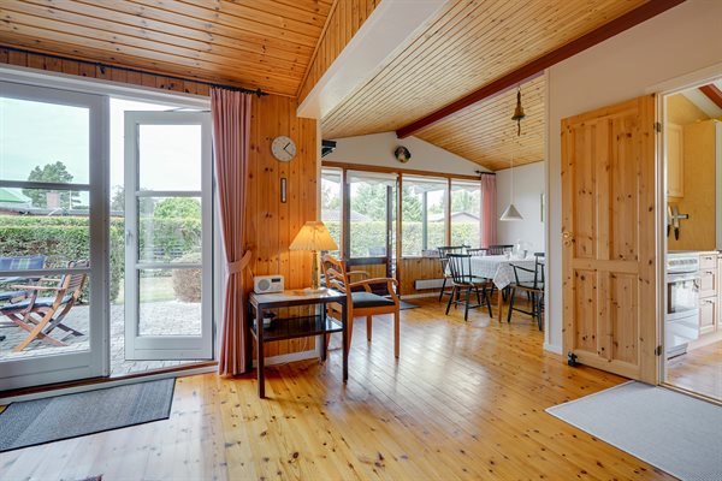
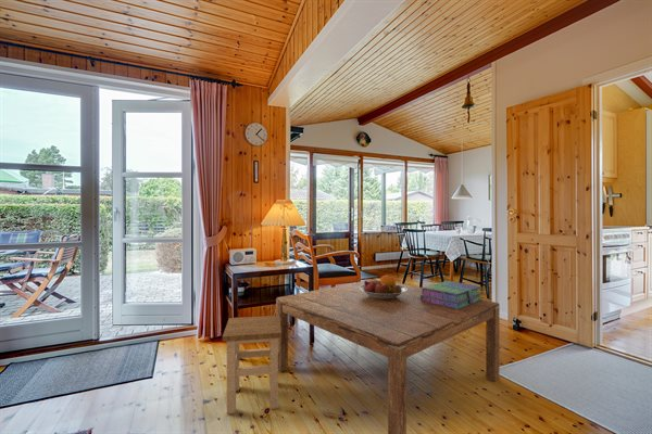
+ stack of books [421,280,482,309]
+ stool [222,315,281,414]
+ fruit bowl [359,273,408,299]
+ coffee table [275,278,501,434]
